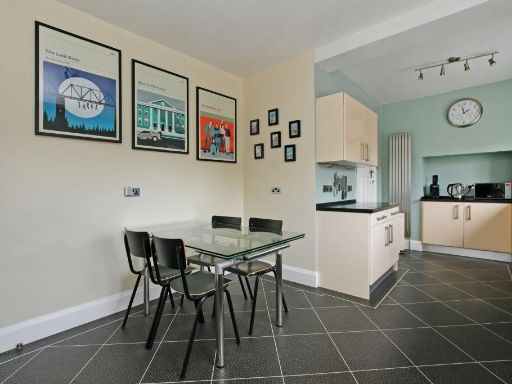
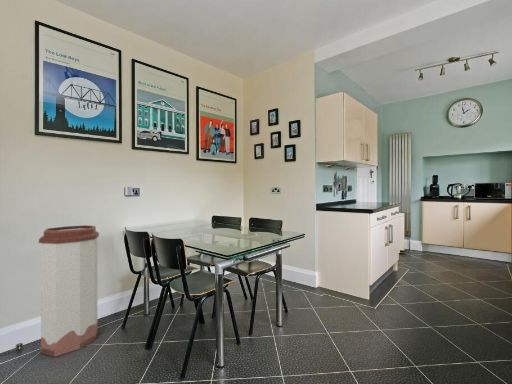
+ trash can [38,224,100,358]
